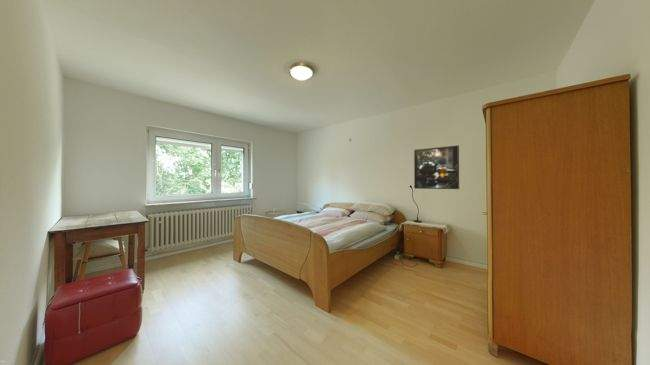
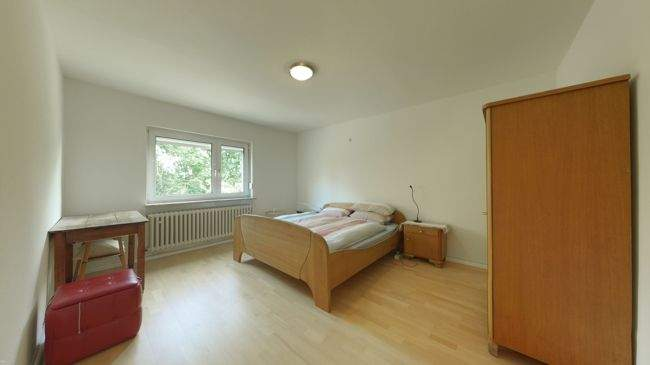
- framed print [413,144,460,190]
